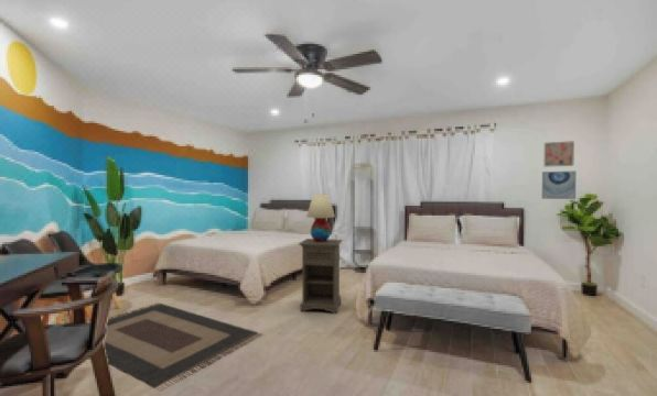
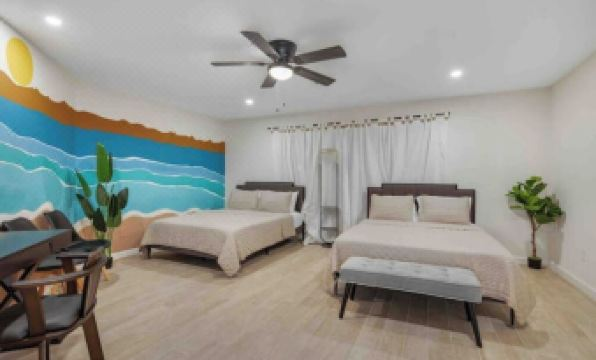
- wall art [541,170,577,200]
- wall art [543,140,575,168]
- table lamp [305,194,336,242]
- nightstand [298,238,344,315]
- rug [104,301,265,392]
